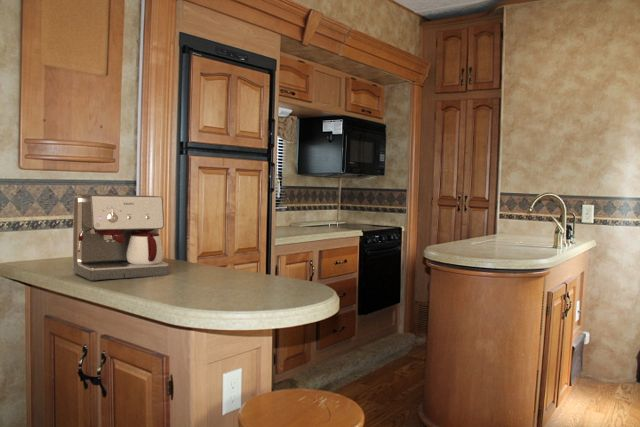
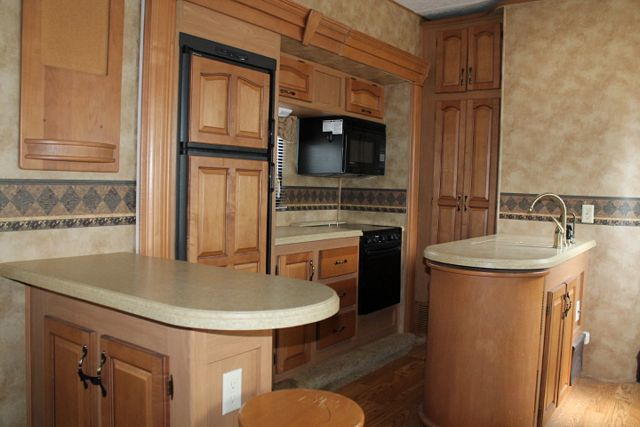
- coffee maker [72,193,169,281]
